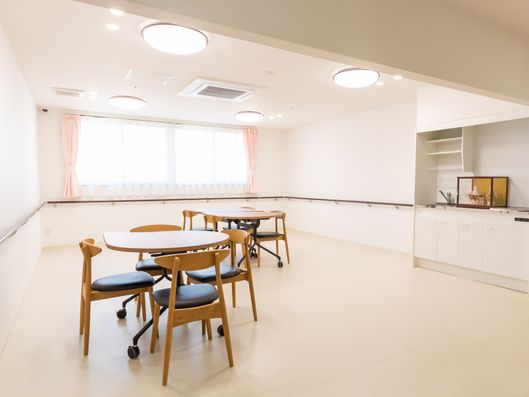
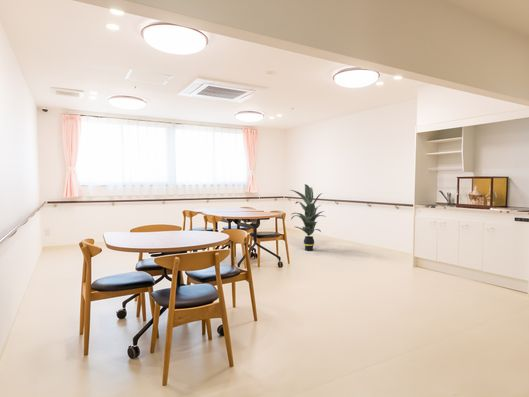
+ indoor plant [290,183,327,252]
